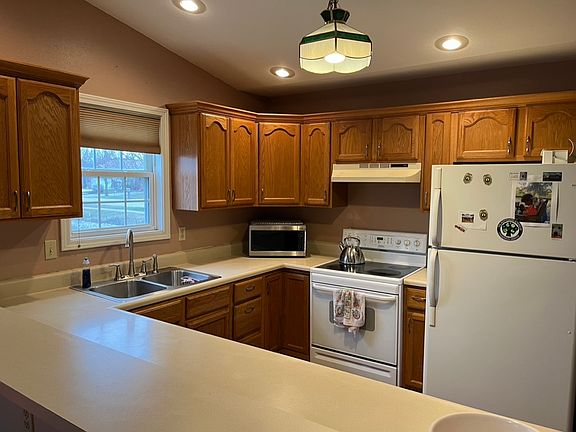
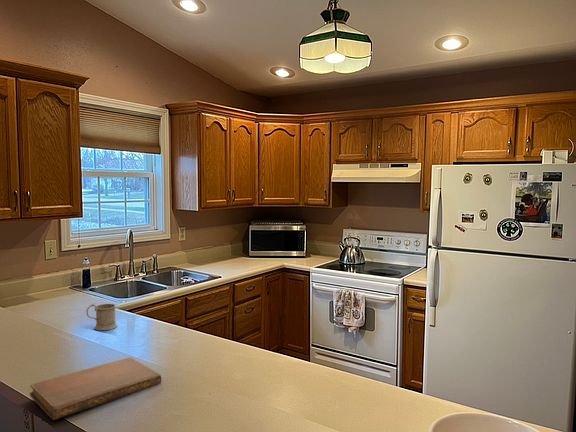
+ mug [86,303,118,331]
+ notebook [29,356,162,421]
